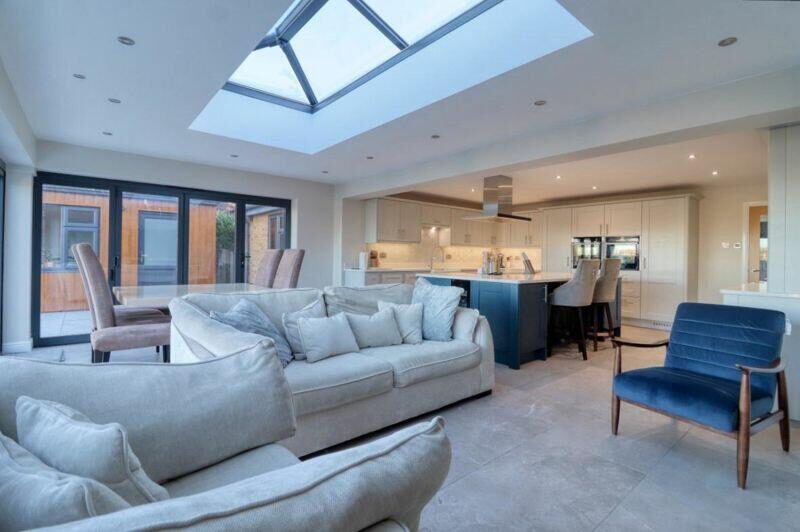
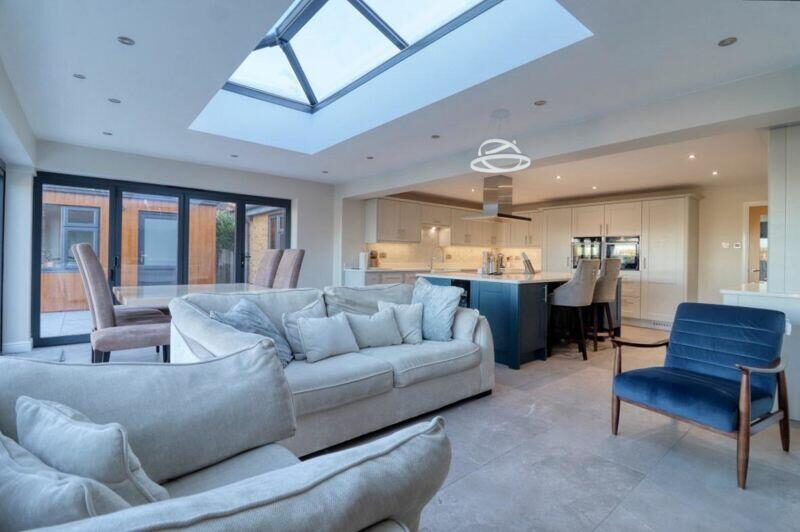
+ pendant light [470,108,531,173]
